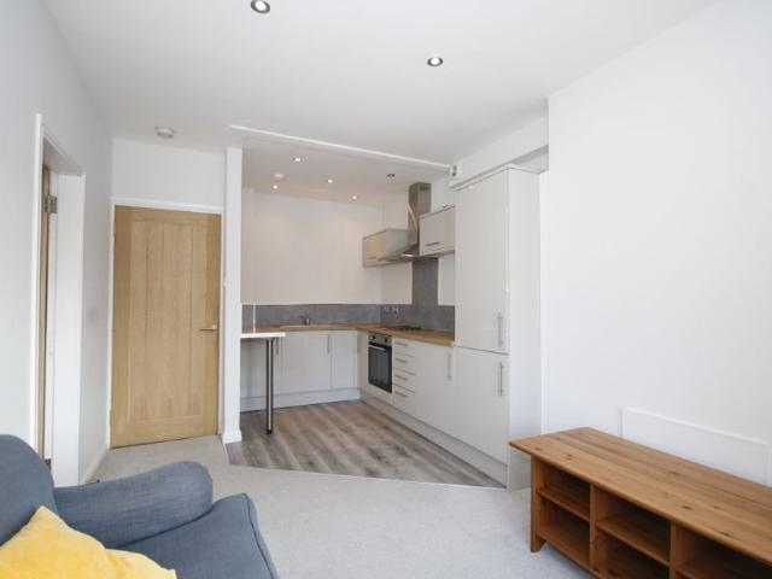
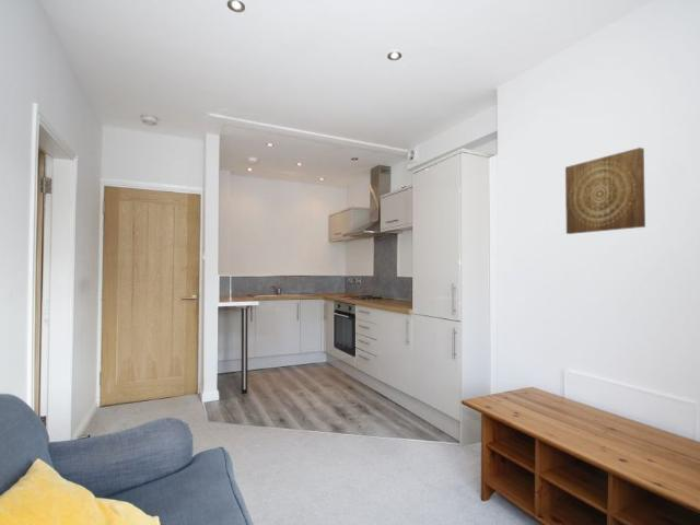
+ wall art [564,147,646,235]
